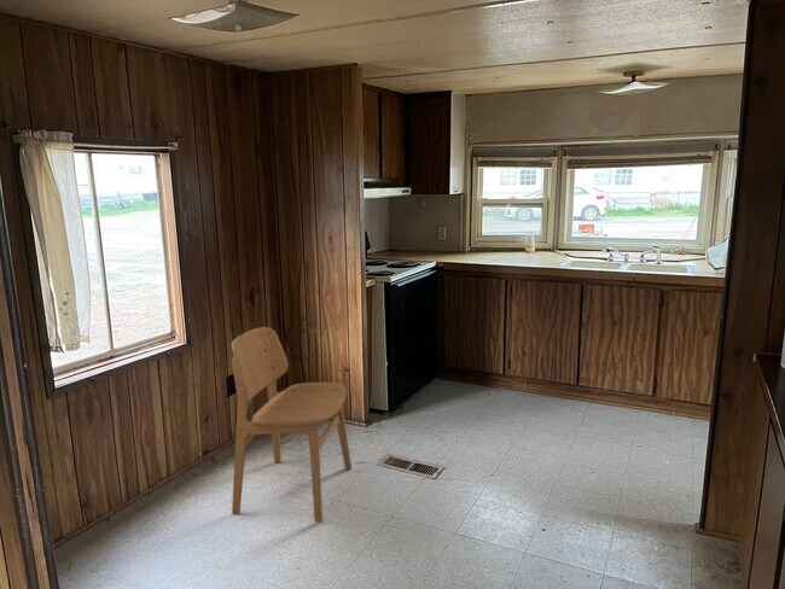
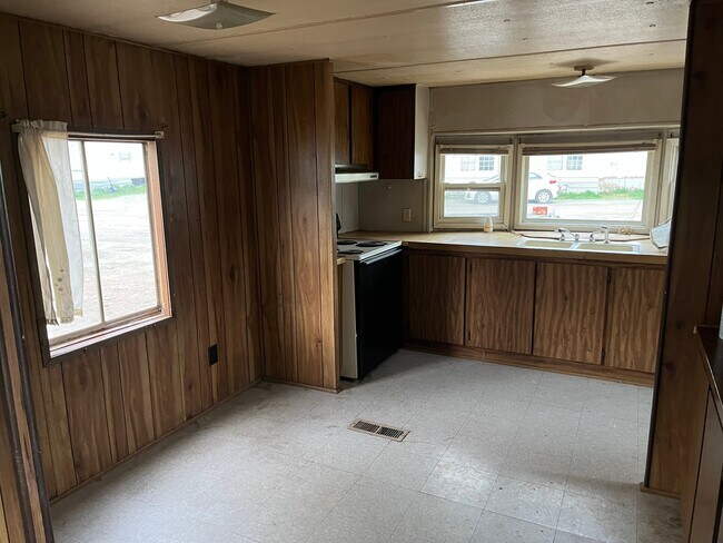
- dining chair [231,326,353,524]
